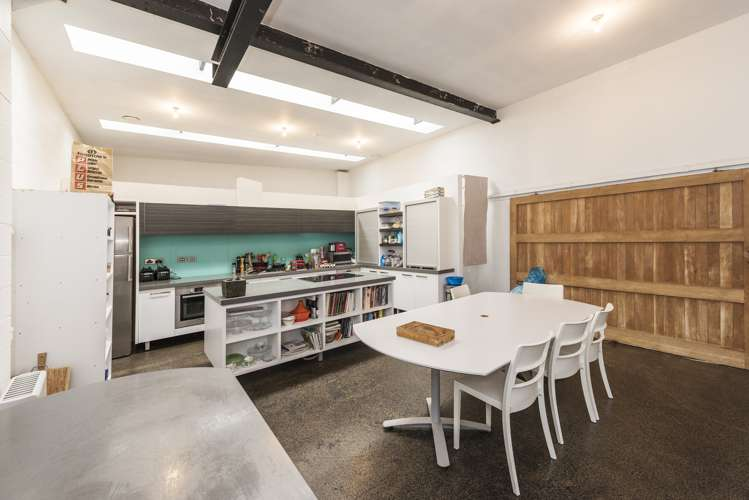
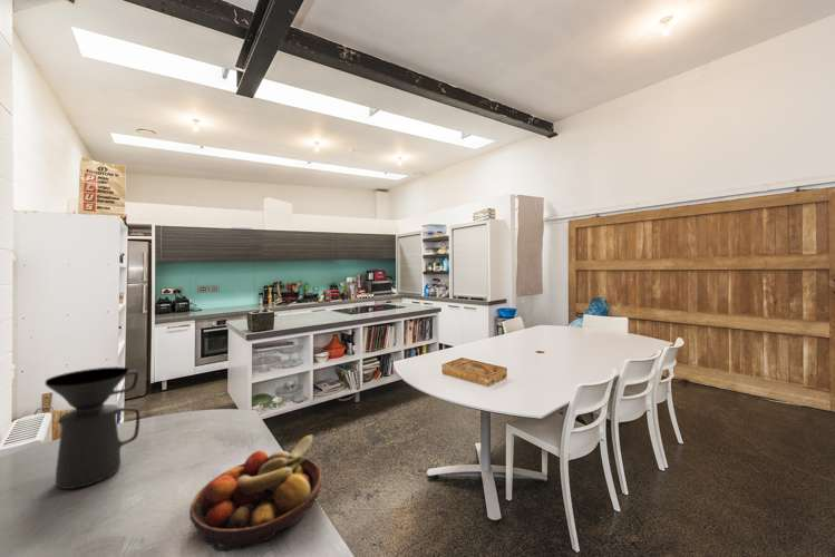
+ fruit bowl [188,433,323,553]
+ coffee maker [43,365,140,490]
